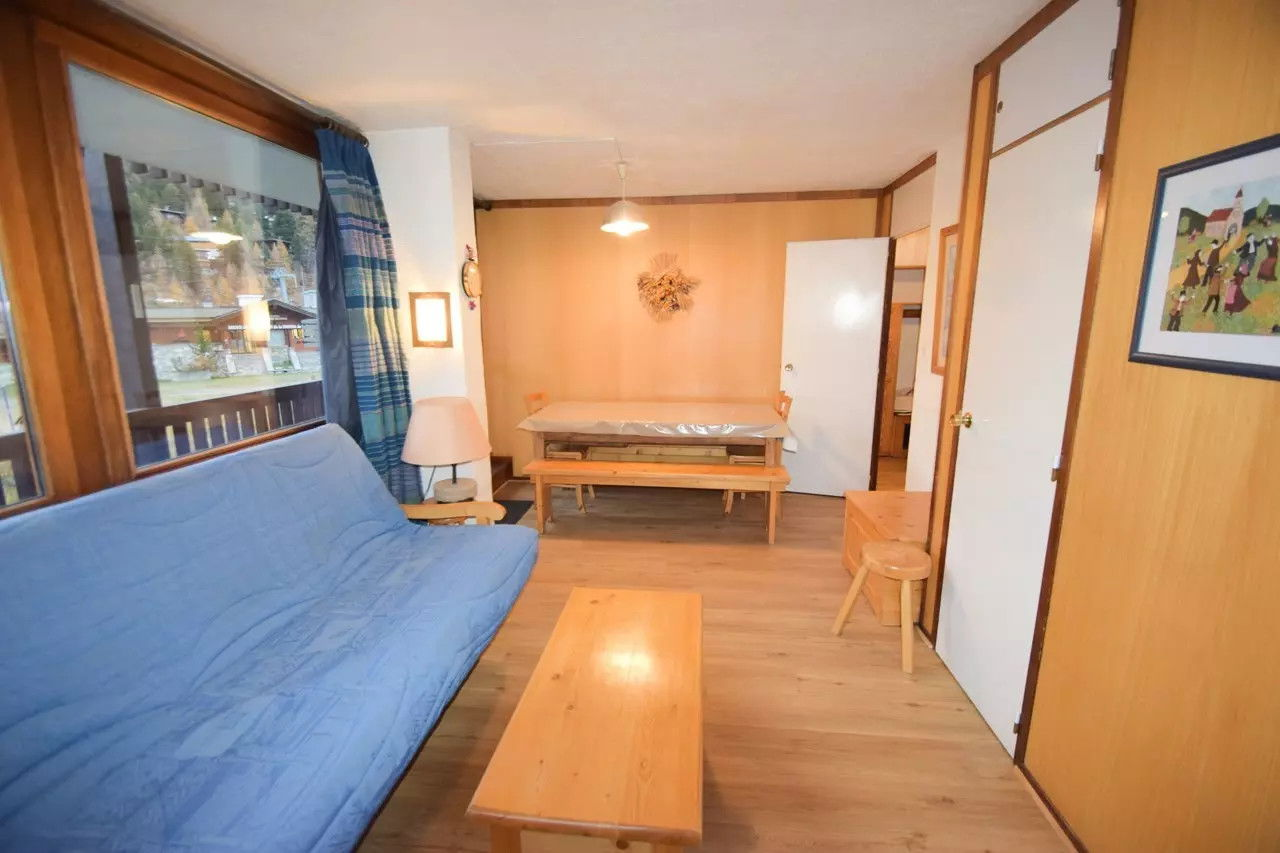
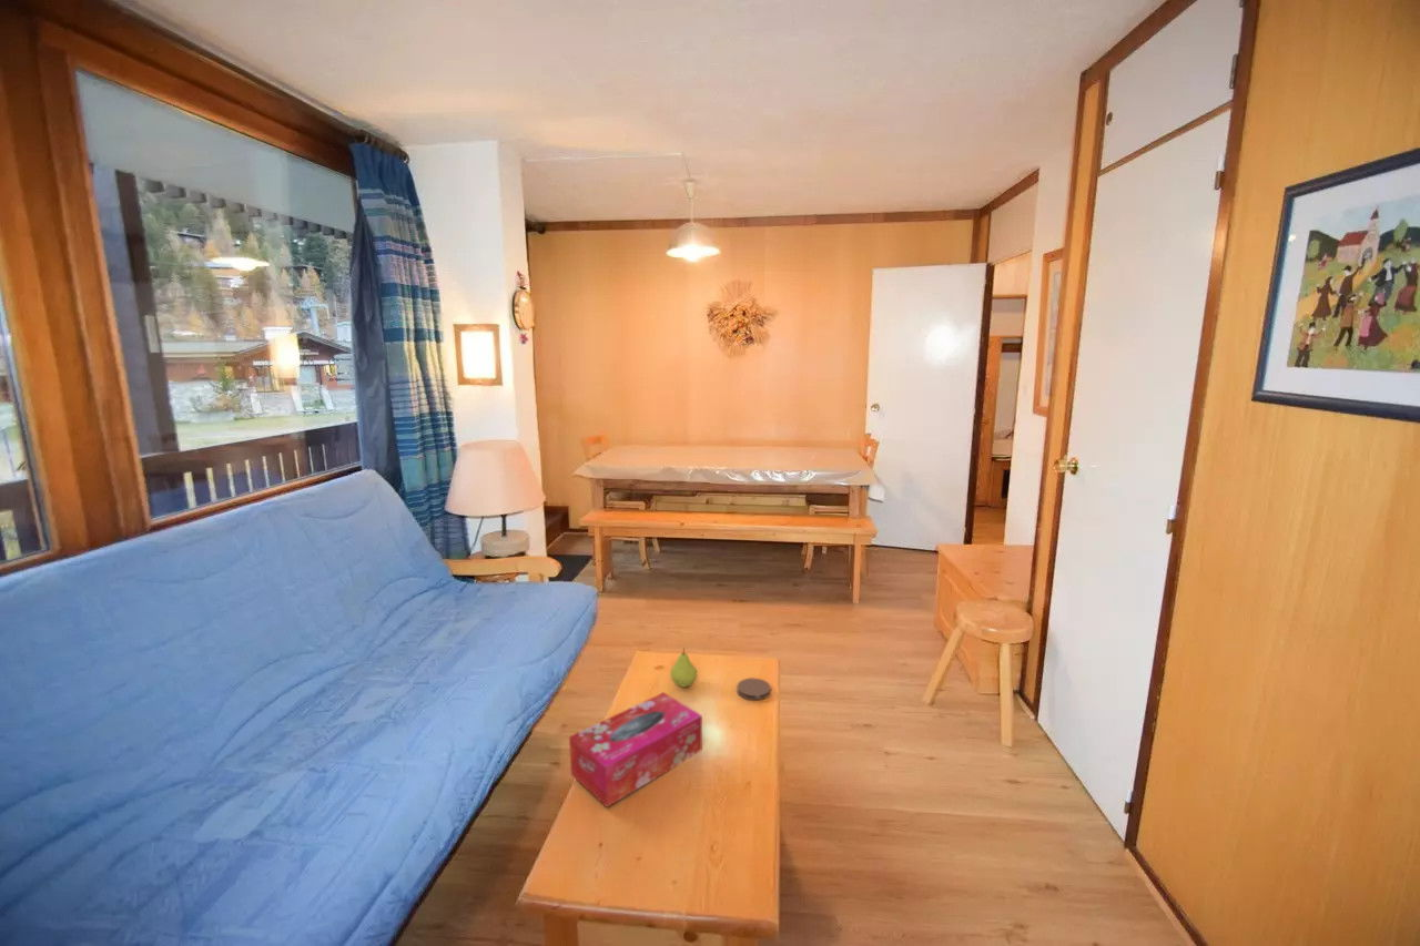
+ coaster [737,678,772,701]
+ fruit [669,647,699,688]
+ tissue box [568,691,703,808]
